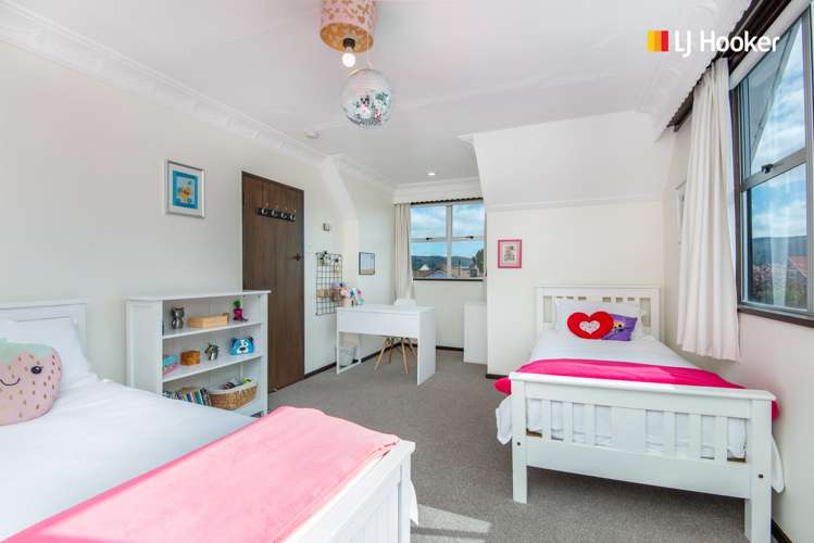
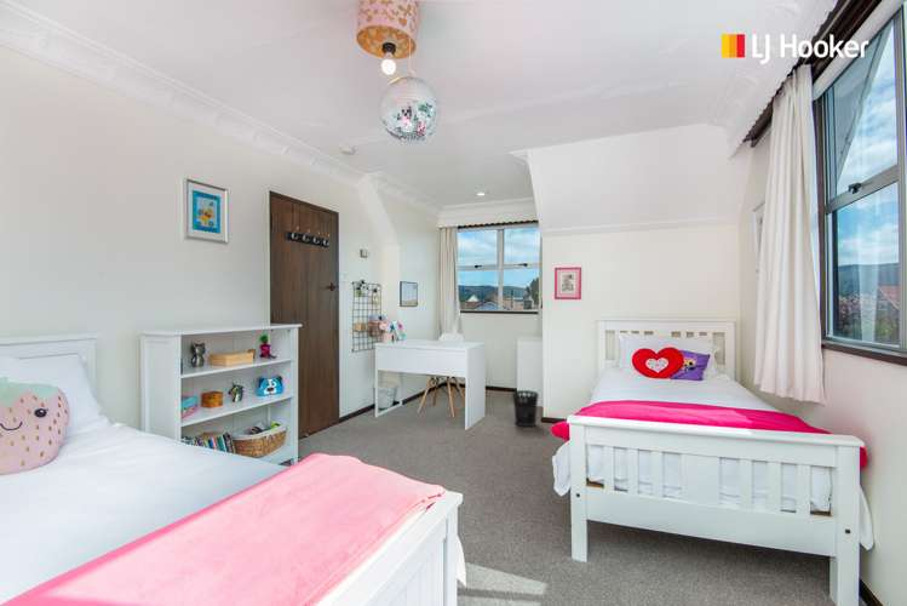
+ wastebasket [511,389,540,428]
